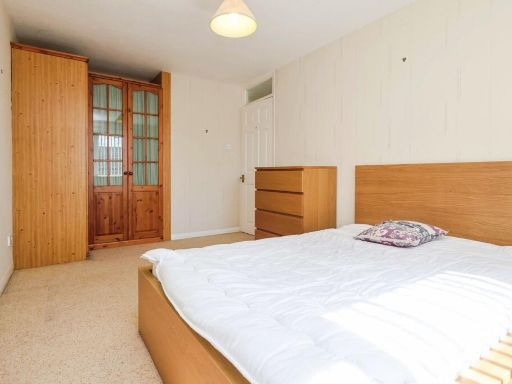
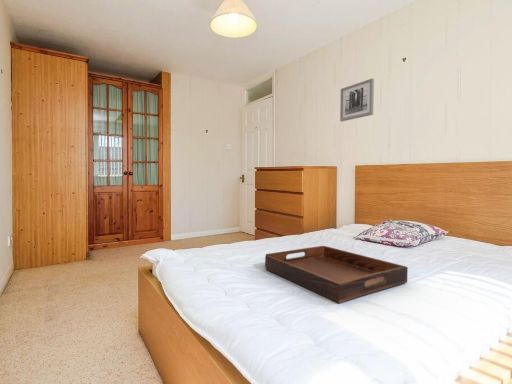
+ serving tray [264,245,409,304]
+ wall art [339,78,375,122]
